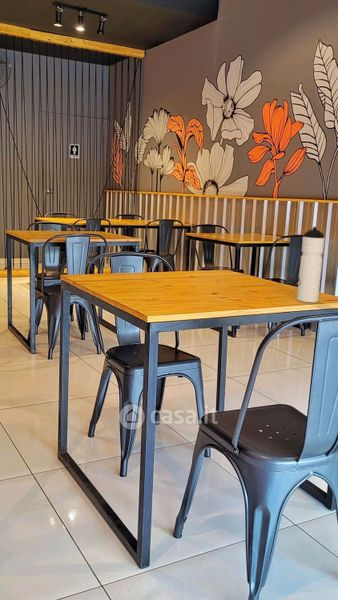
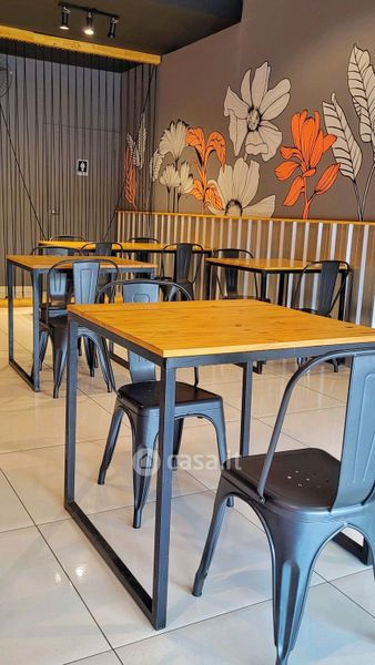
- water bottle [296,226,325,303]
